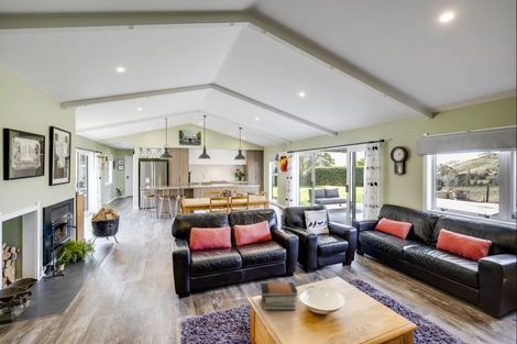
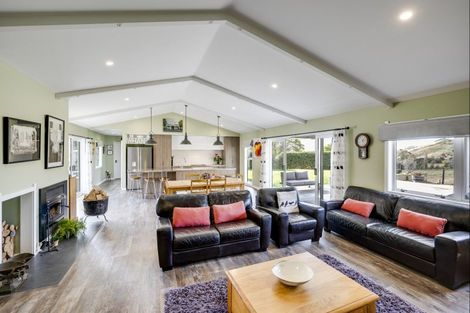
- book stack [260,281,299,311]
